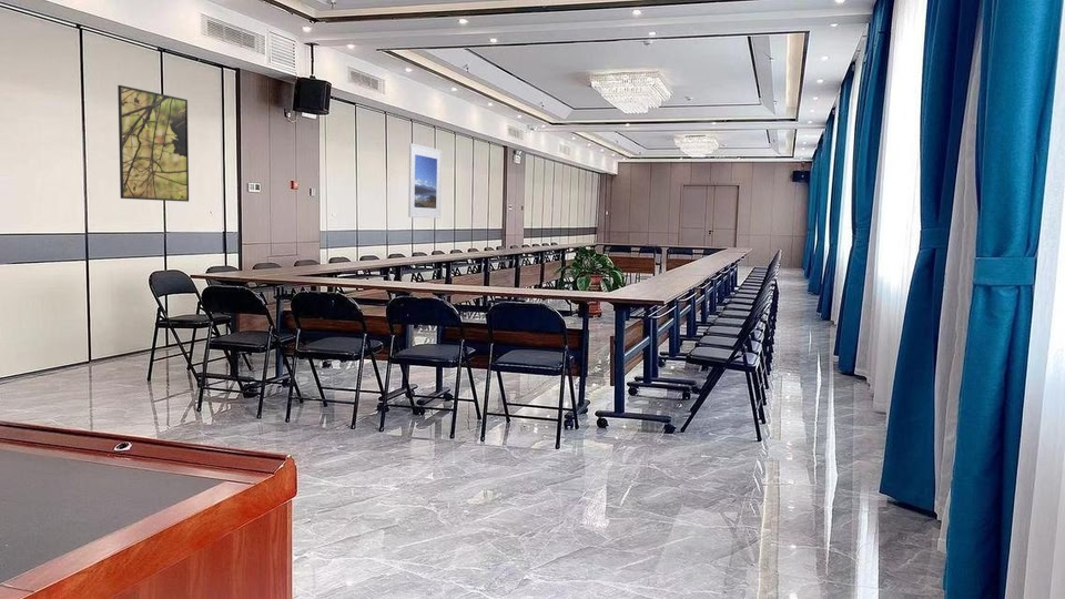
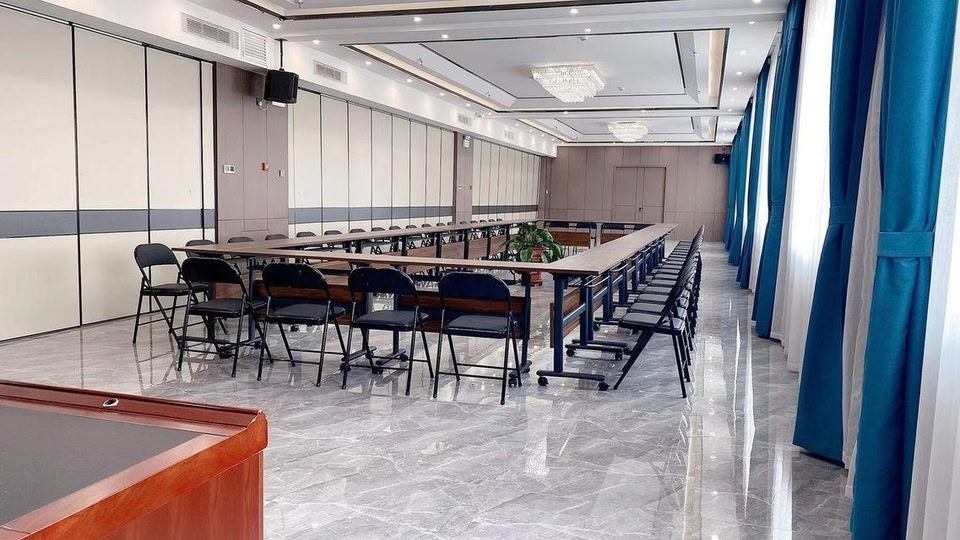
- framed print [407,142,443,220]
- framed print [116,84,190,203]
